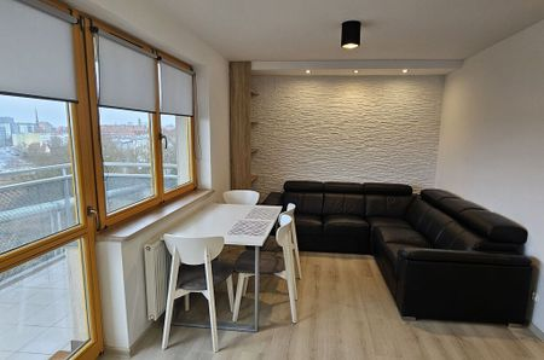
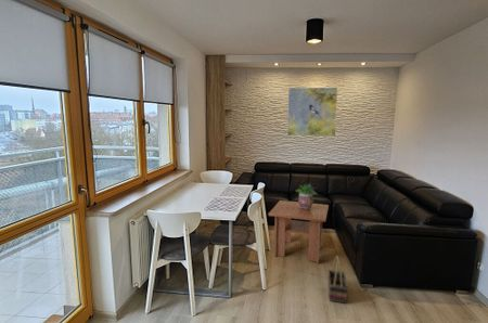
+ basket [328,255,349,305]
+ potted plant [295,182,318,209]
+ coffee table [268,199,330,264]
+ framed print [286,87,338,138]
